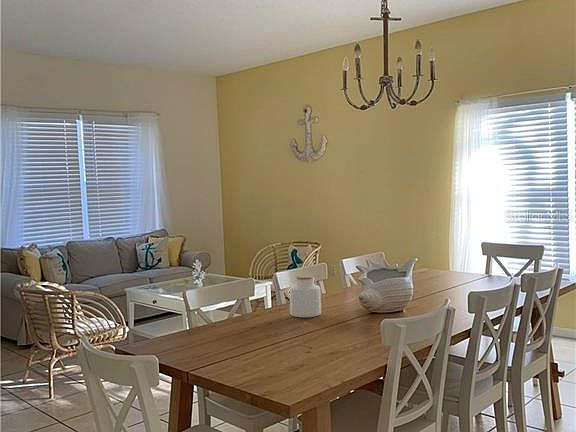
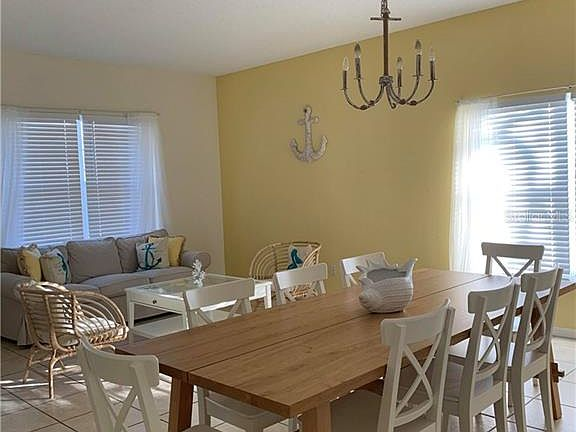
- jar [289,275,322,318]
